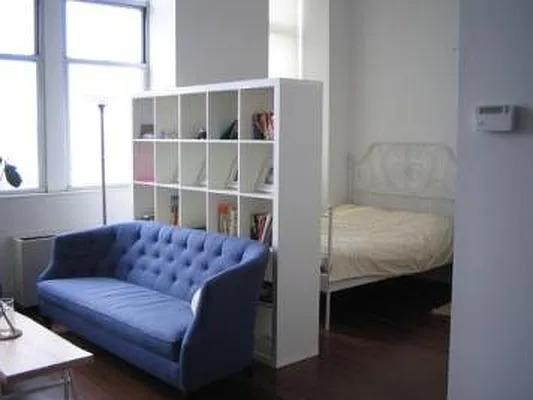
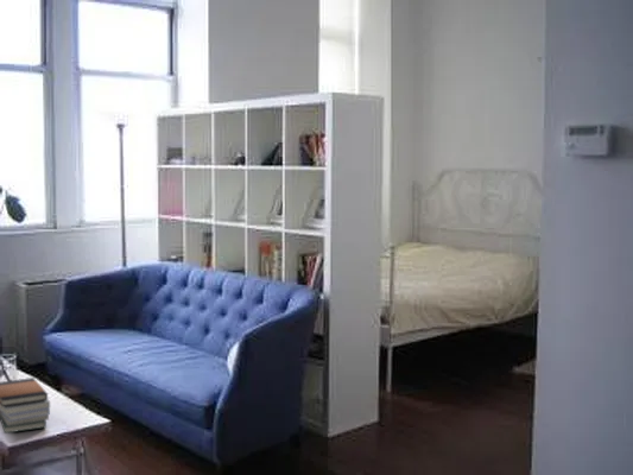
+ book stack [0,376,51,435]
